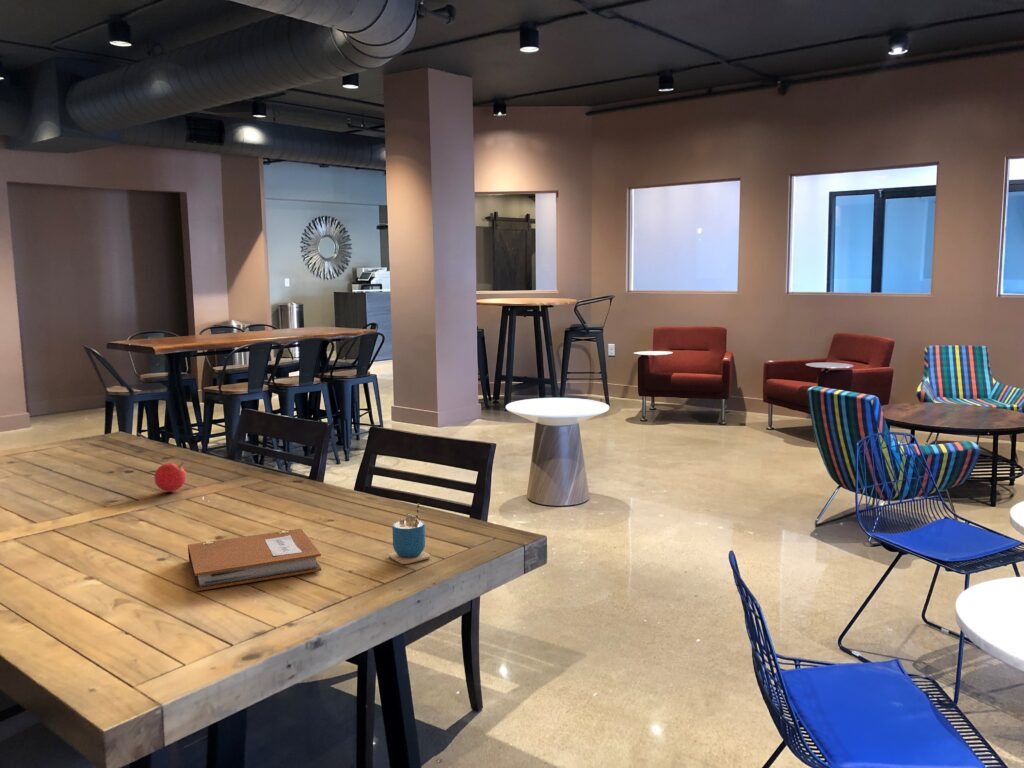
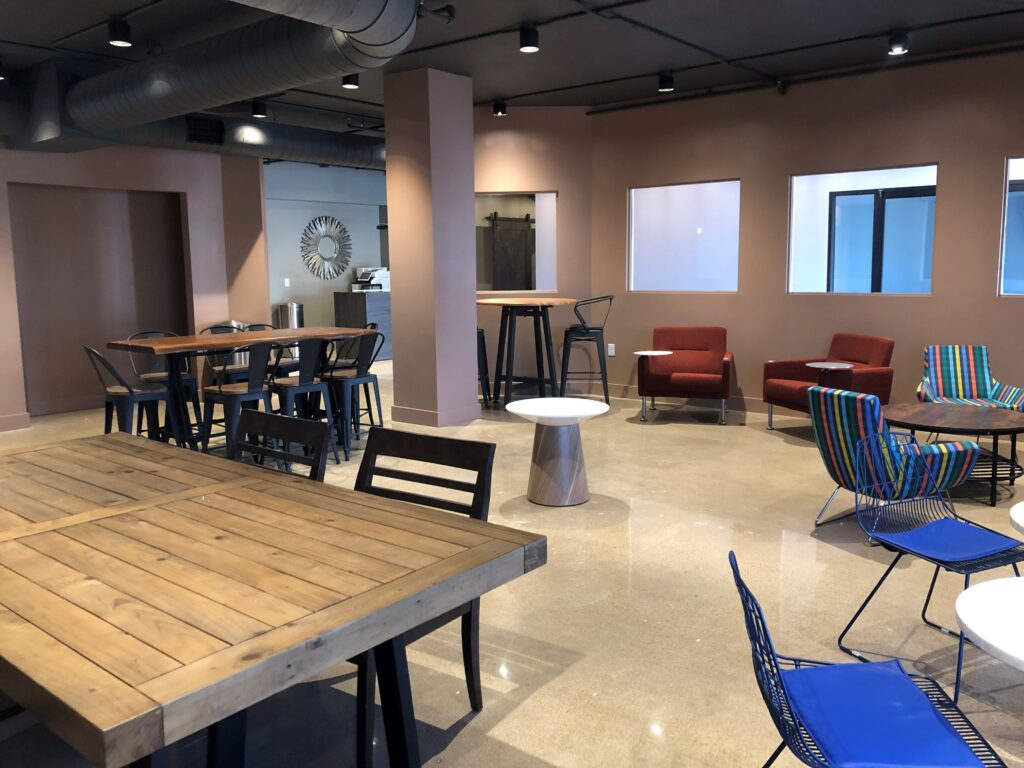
- cup [388,502,431,565]
- notebook [187,528,322,592]
- fruit [153,461,187,493]
